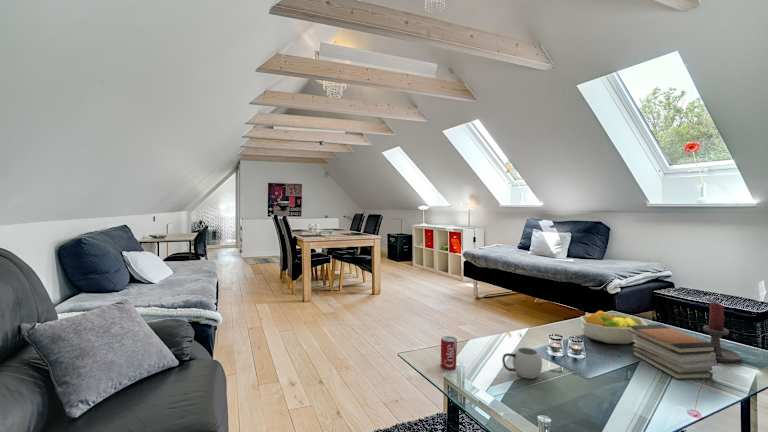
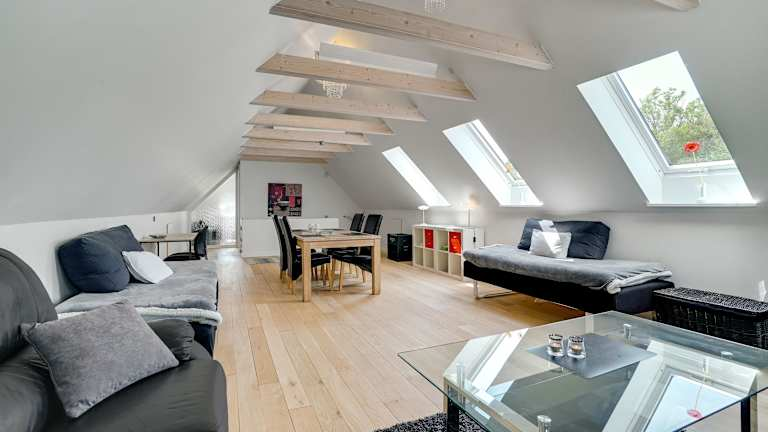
- beverage can [440,335,458,370]
- mug [501,346,543,380]
- book stack [628,323,718,380]
- fruit bowl [580,310,649,345]
- candle holder [702,301,742,363]
